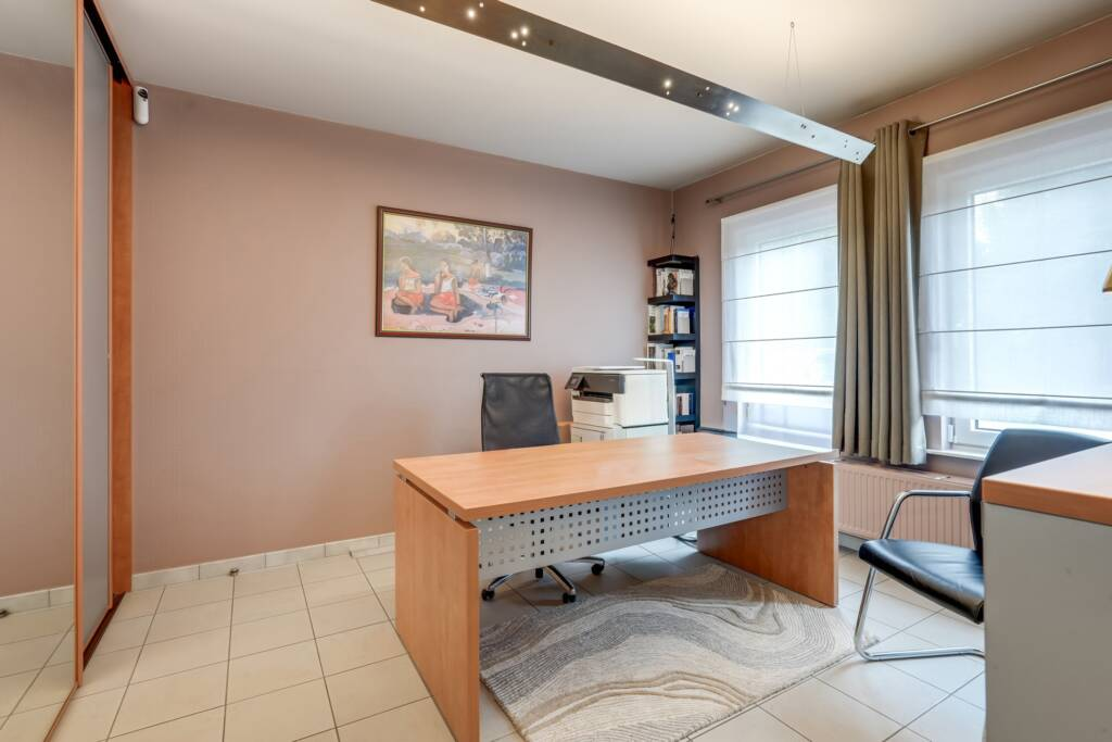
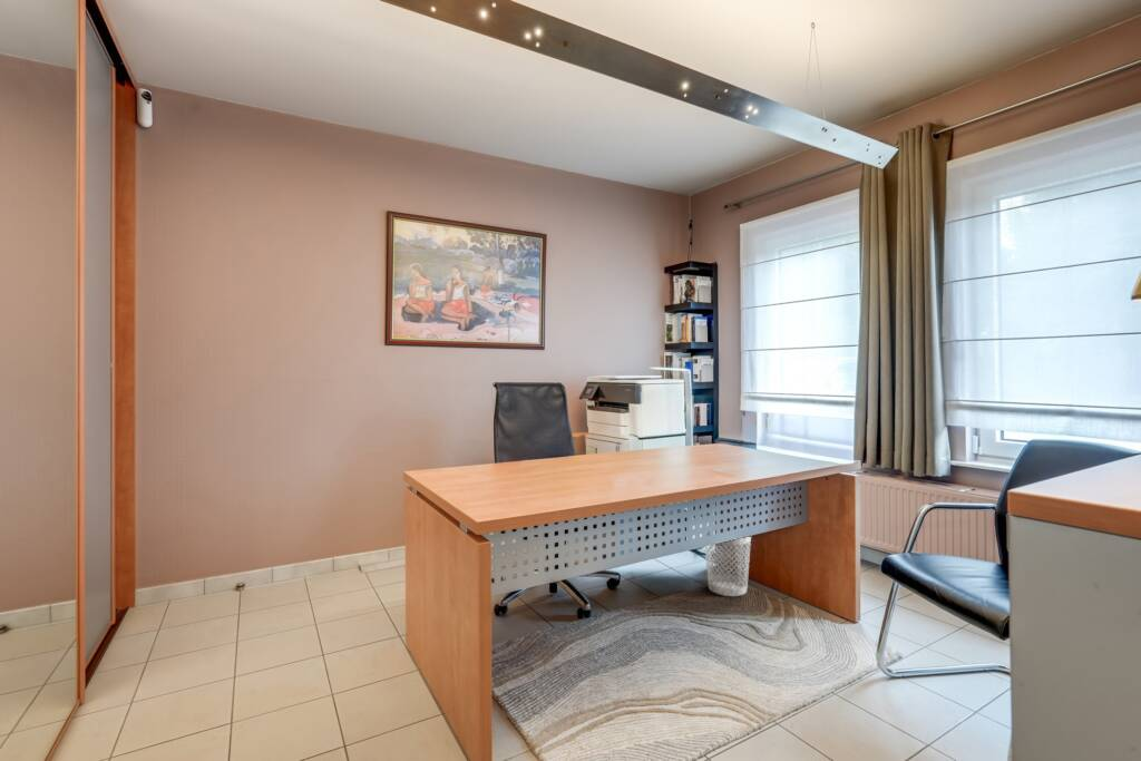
+ wastebasket [704,536,752,597]
